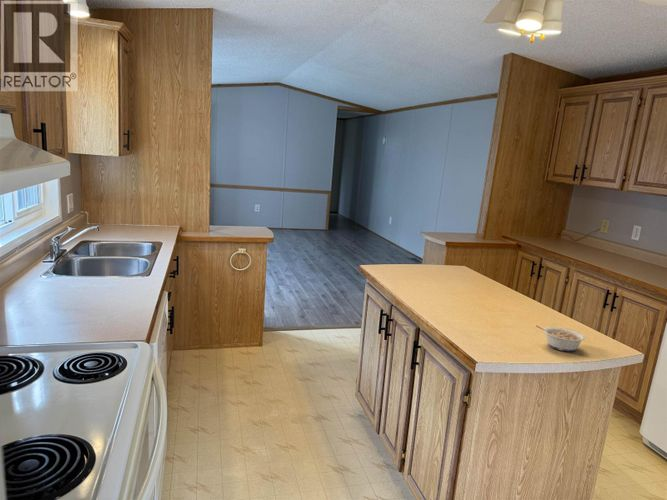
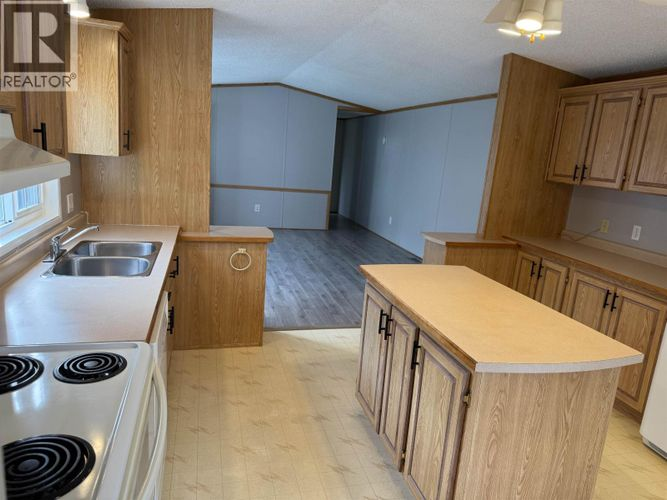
- legume [535,324,586,352]
